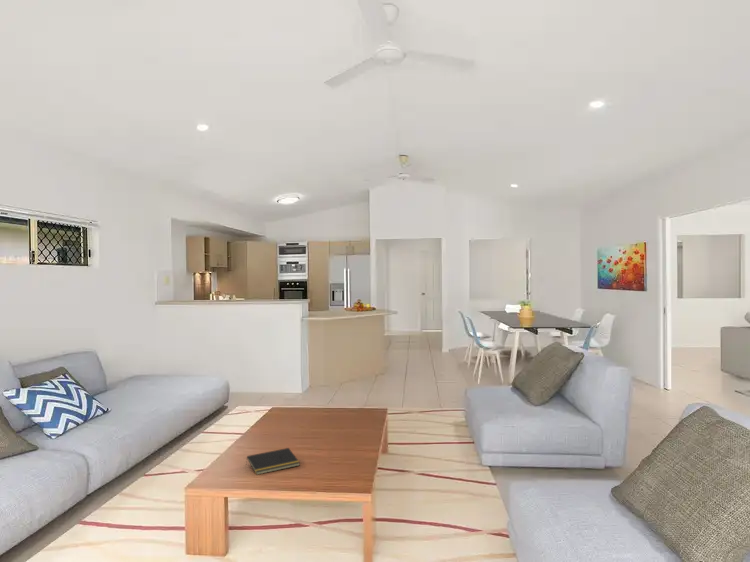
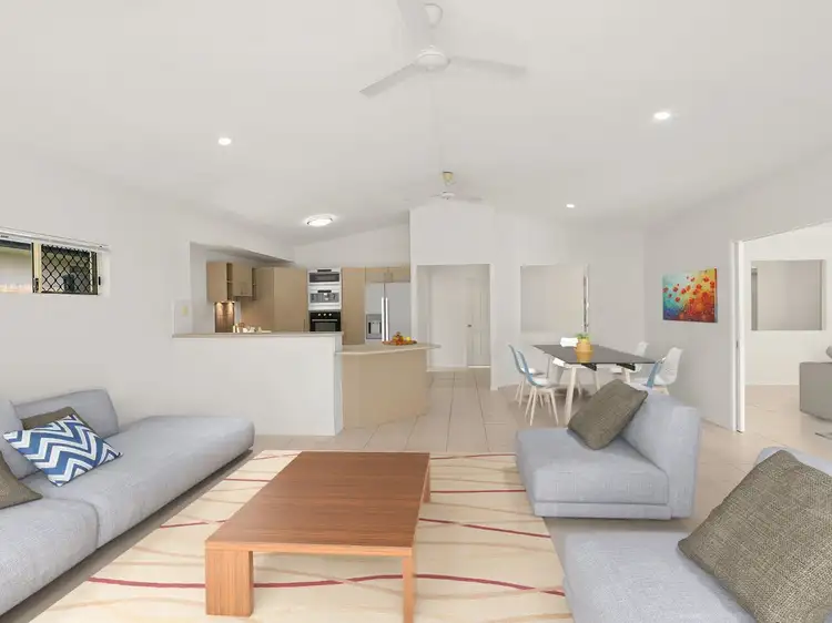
- notepad [245,447,301,476]
